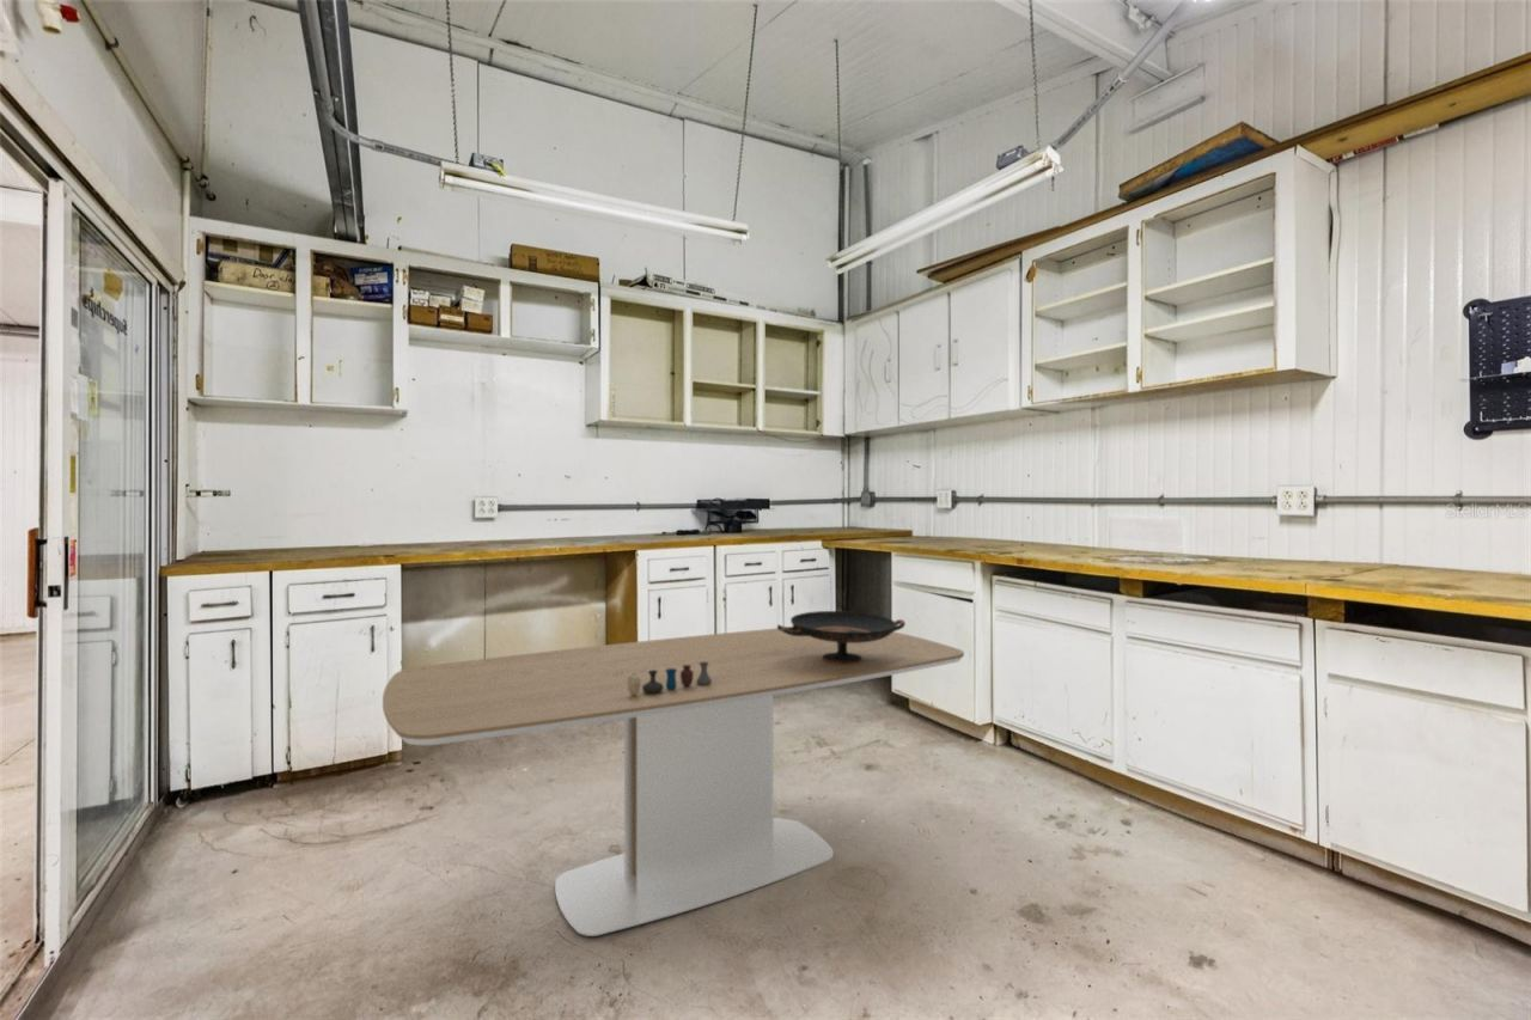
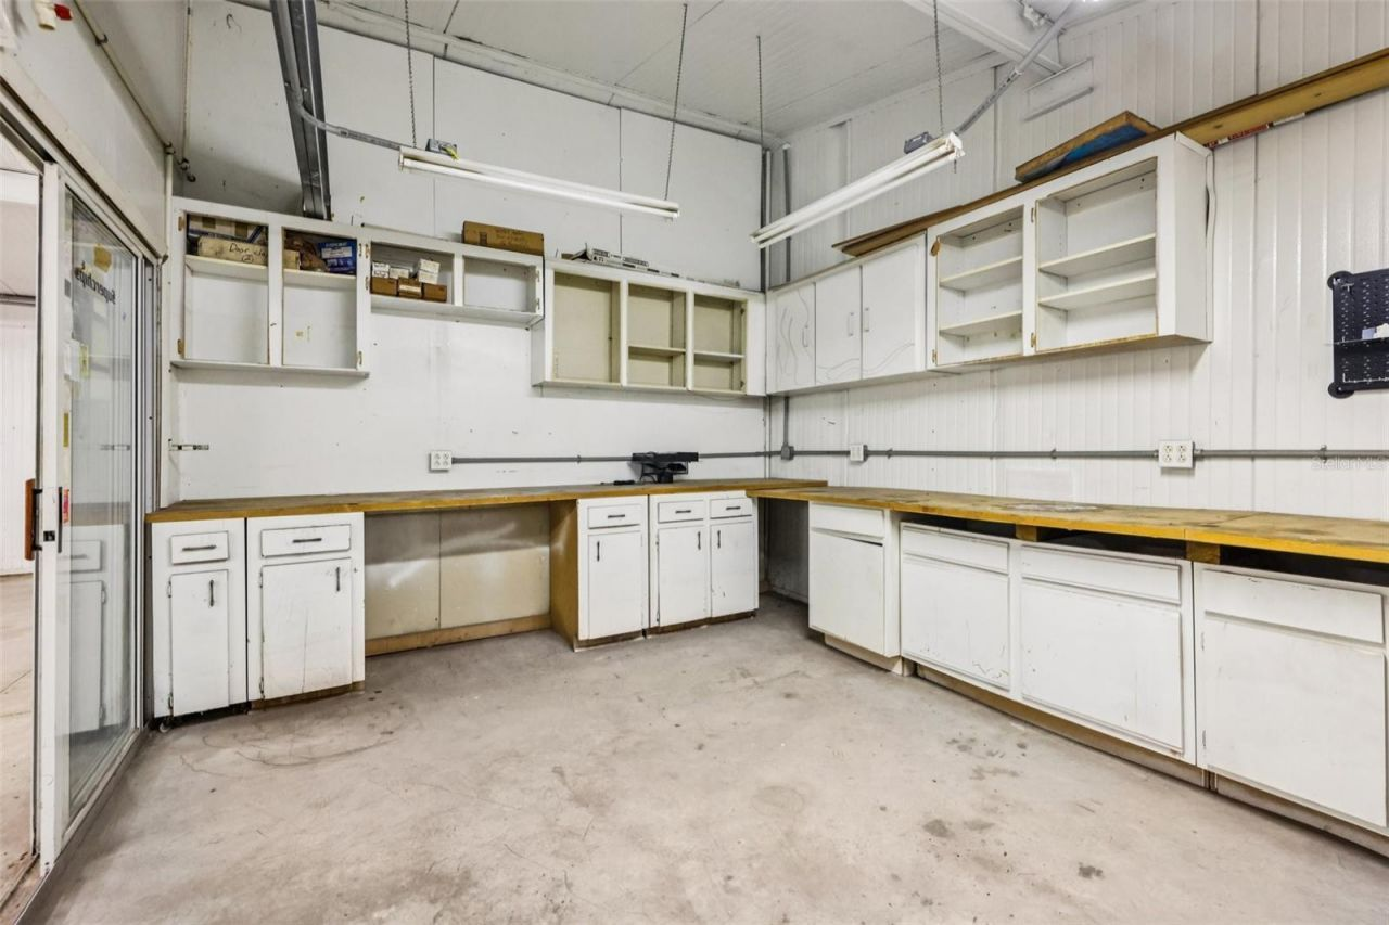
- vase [628,662,712,696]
- decorative bowl [776,610,907,664]
- dining table [382,627,965,937]
